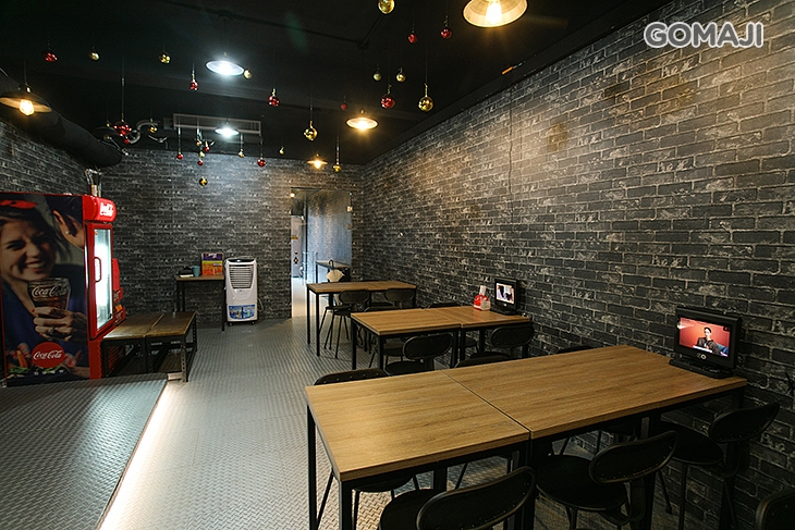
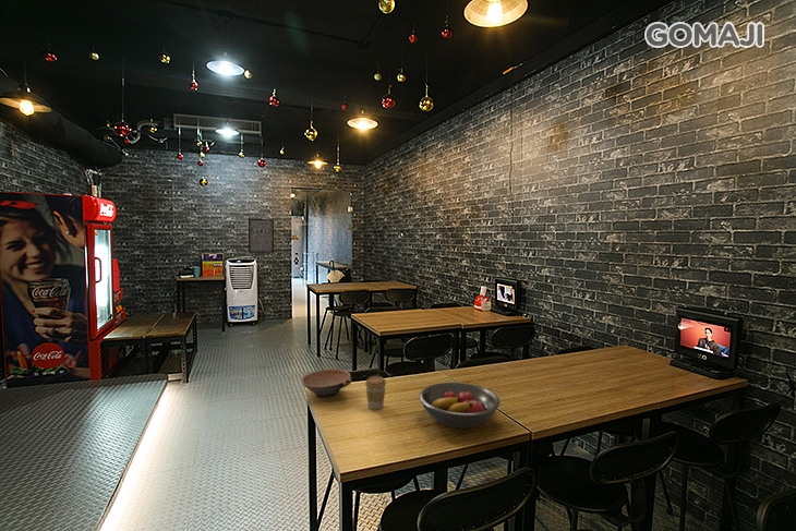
+ bowl [301,369,353,399]
+ fruit bowl [419,382,500,430]
+ wall art [248,218,275,254]
+ coffee cup [364,375,387,411]
